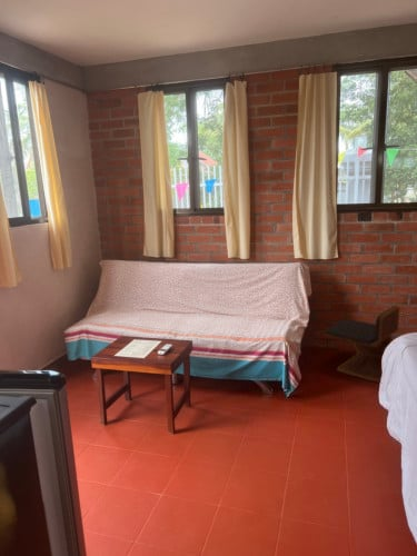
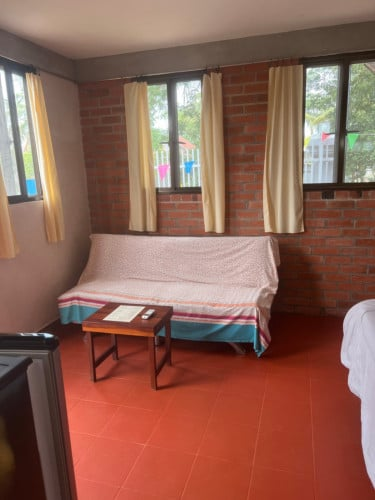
- side table [322,305,400,385]
